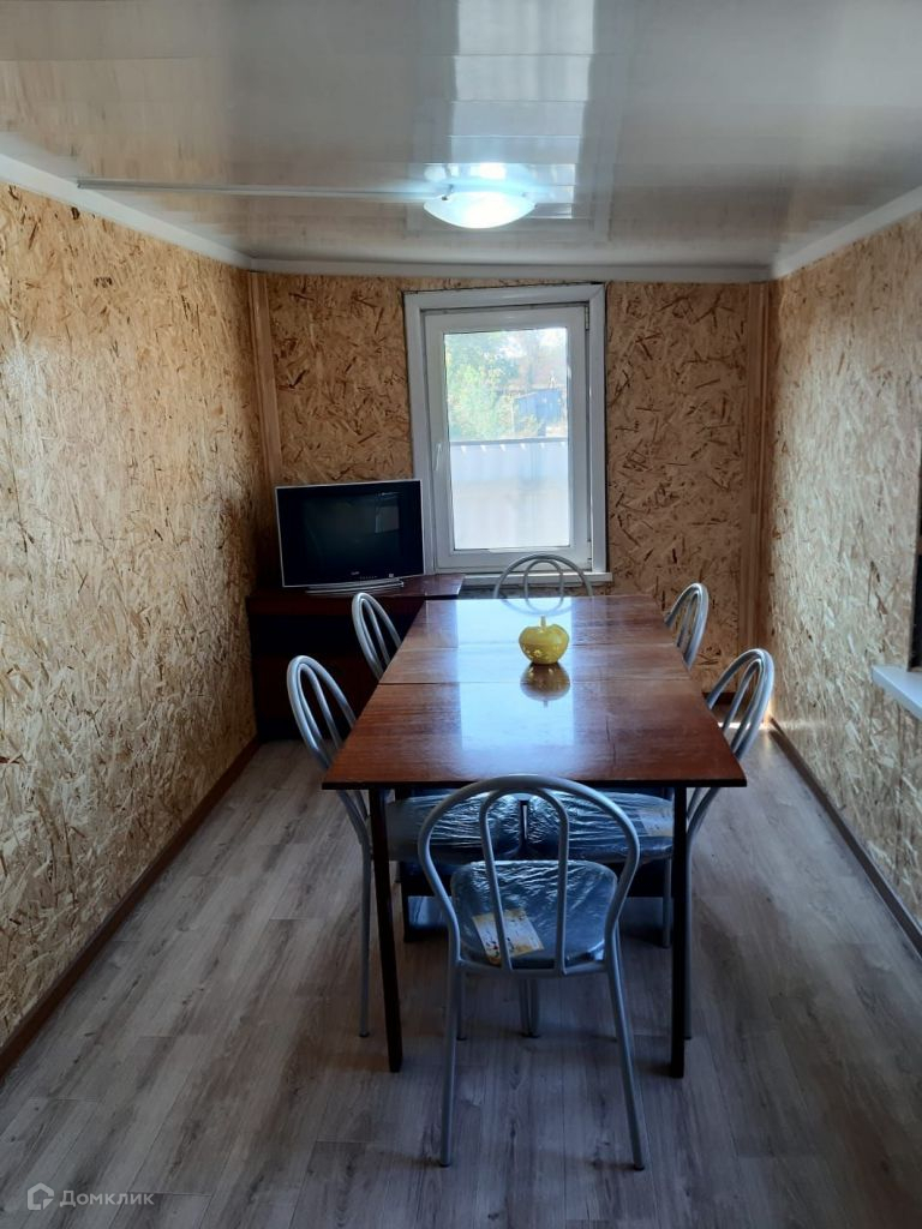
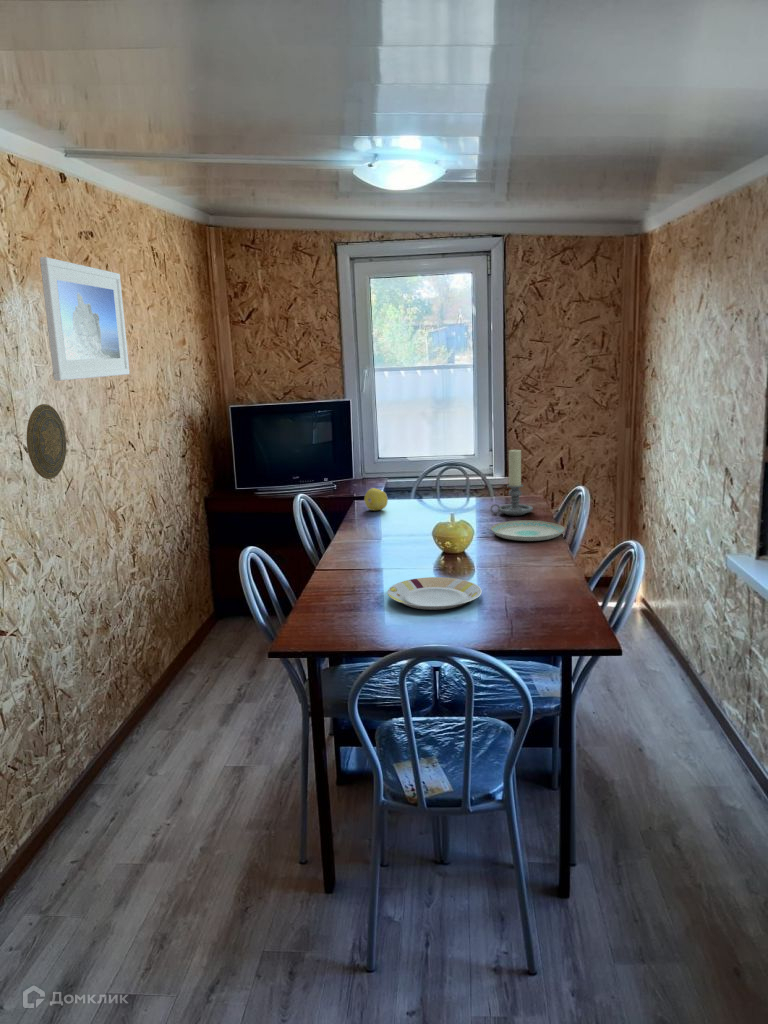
+ plate [386,576,483,611]
+ fruit [363,487,389,512]
+ plate [490,519,566,542]
+ candle holder [489,449,534,517]
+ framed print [39,256,130,382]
+ decorative plate [26,403,67,480]
